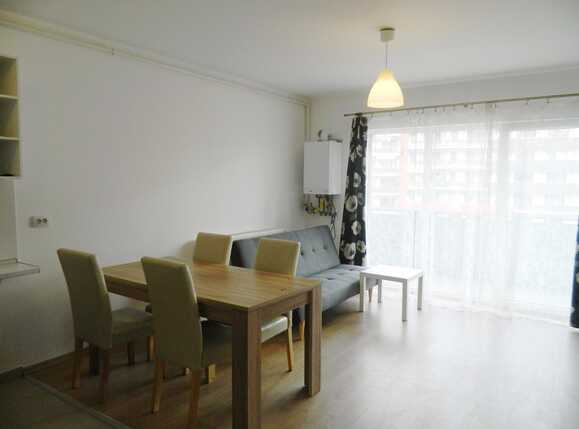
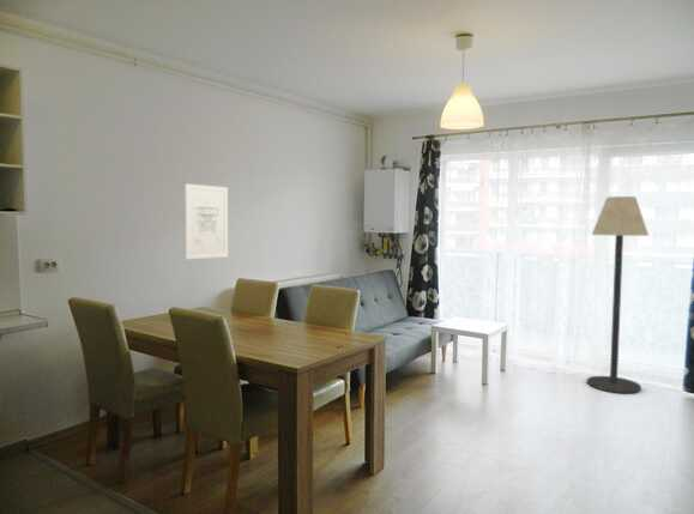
+ wall art [183,182,229,260]
+ floor lamp [586,195,650,394]
